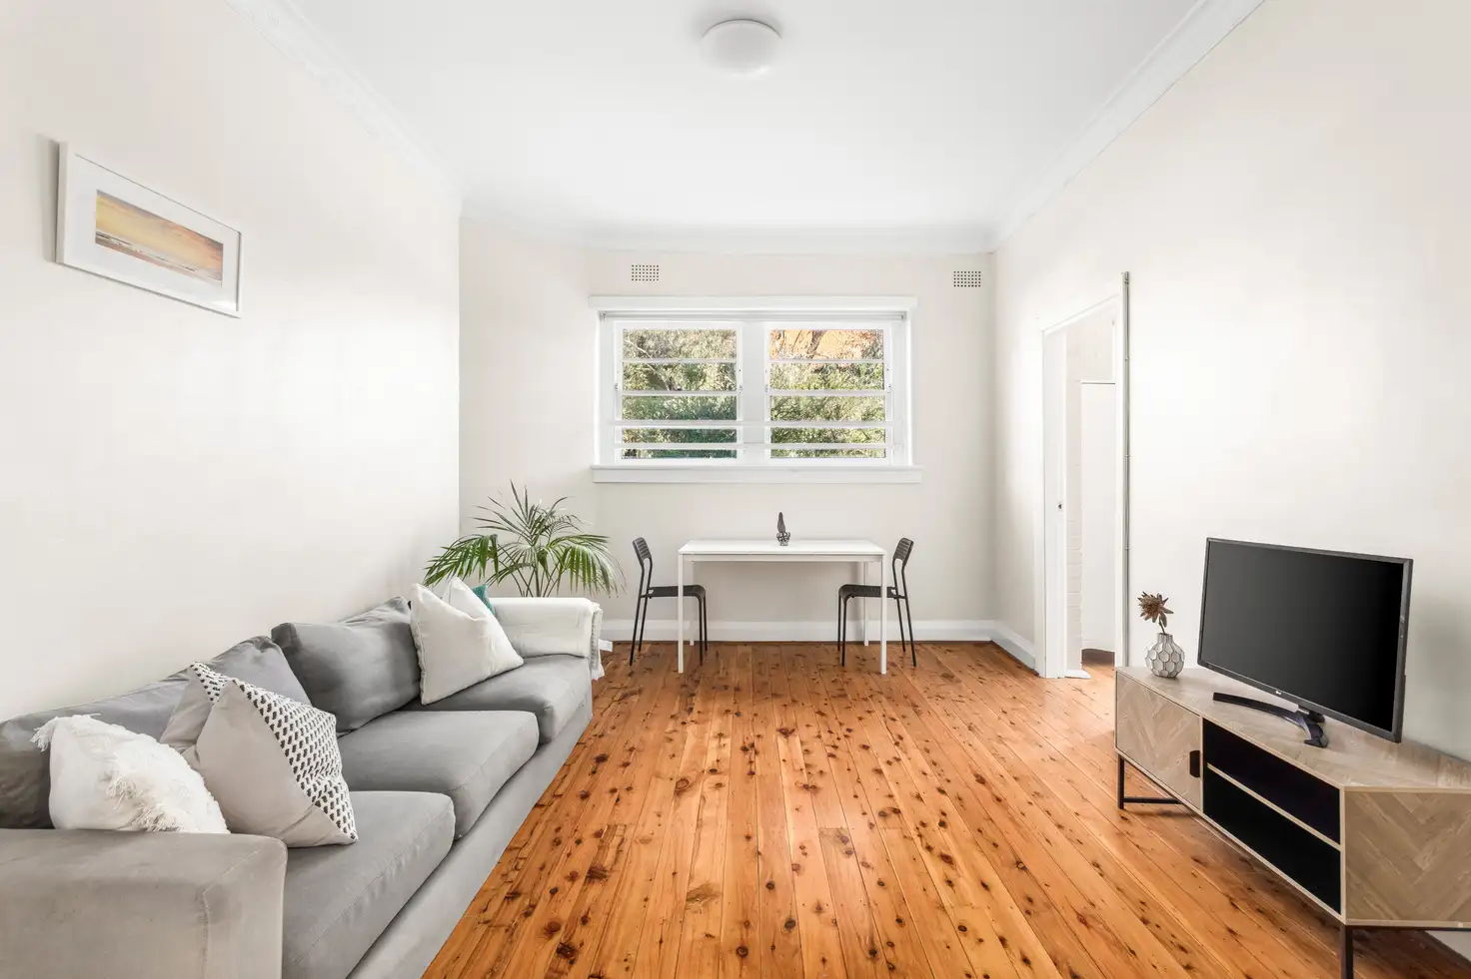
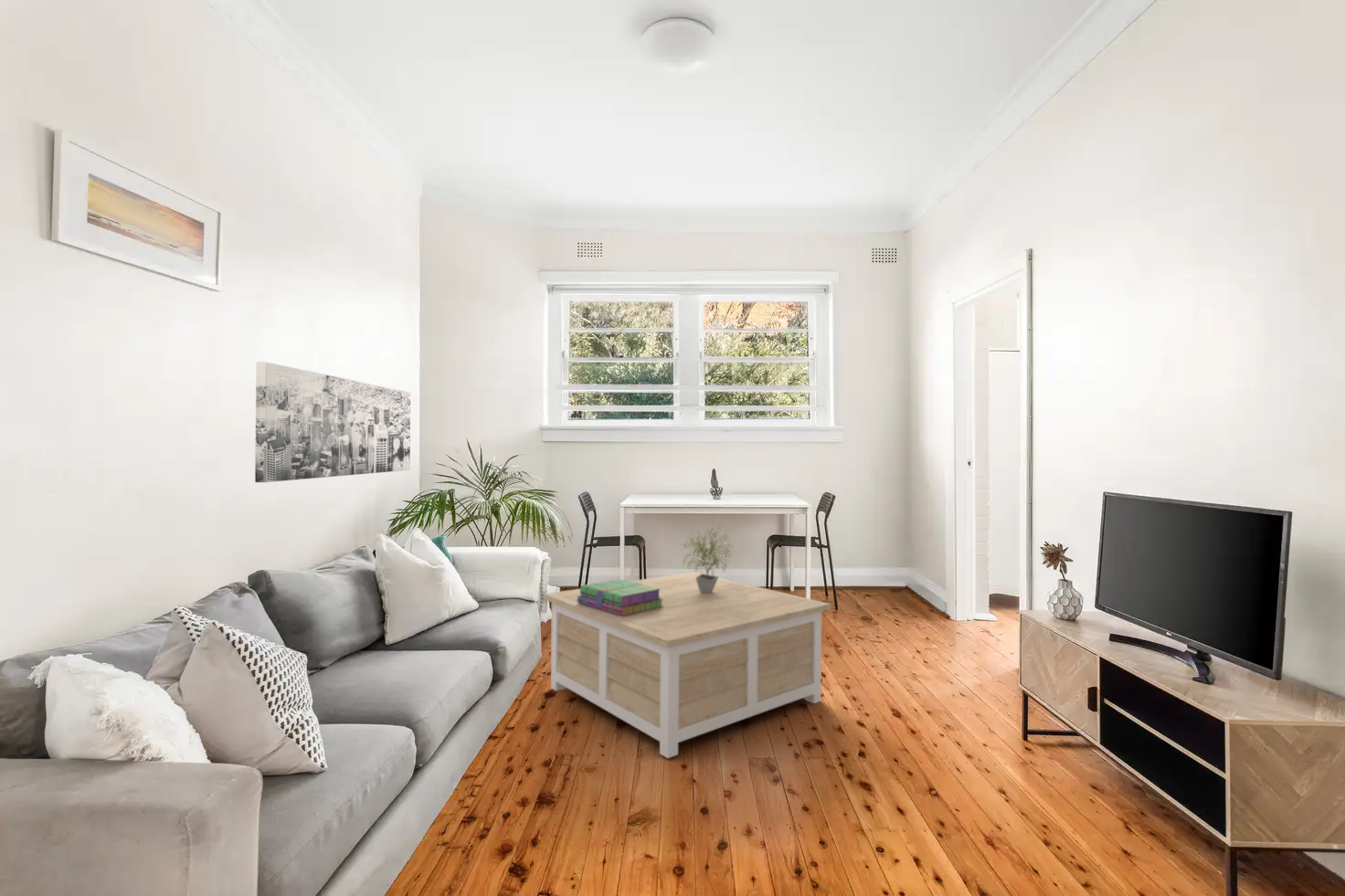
+ wall art [254,361,411,483]
+ coffee table [543,571,831,759]
+ stack of books [577,578,663,617]
+ potted plant [678,524,734,594]
